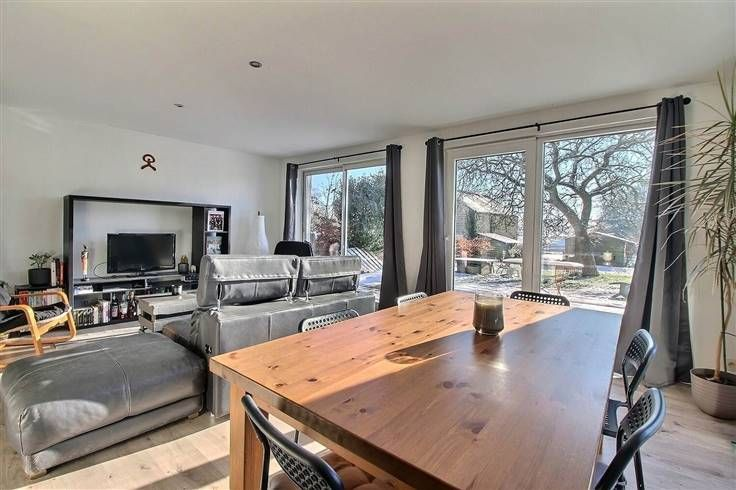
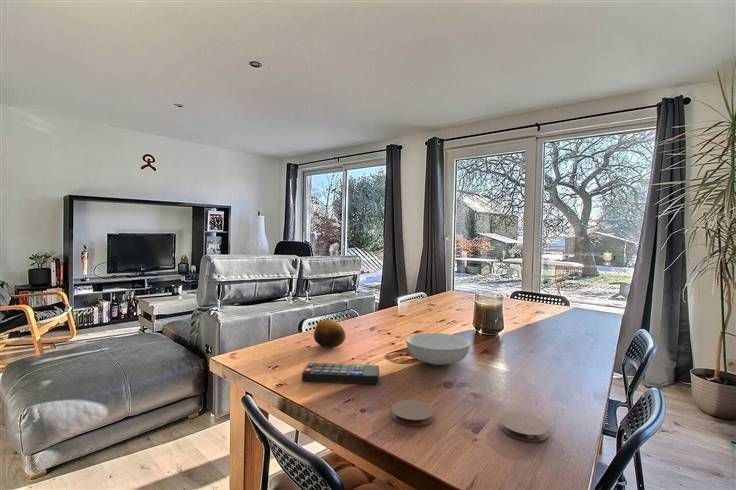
+ serving bowl [405,332,471,366]
+ coaster [391,399,435,427]
+ fruit [313,318,347,349]
+ coaster [499,411,550,443]
+ remote control [301,362,380,385]
